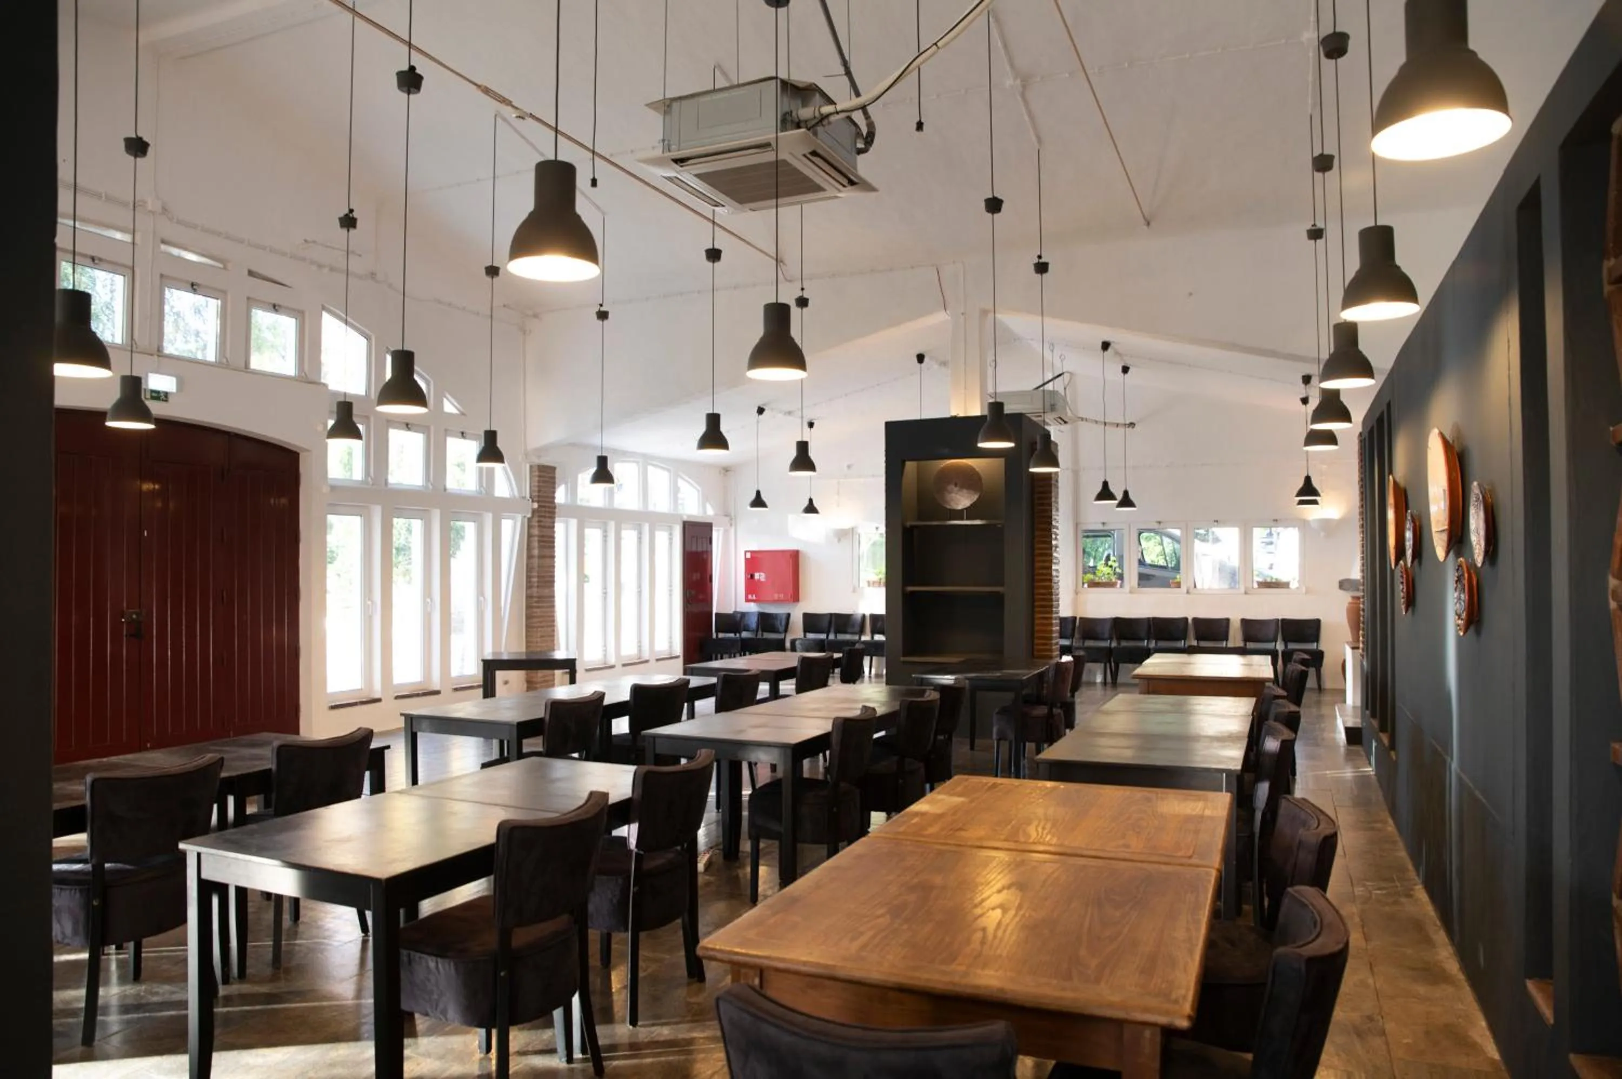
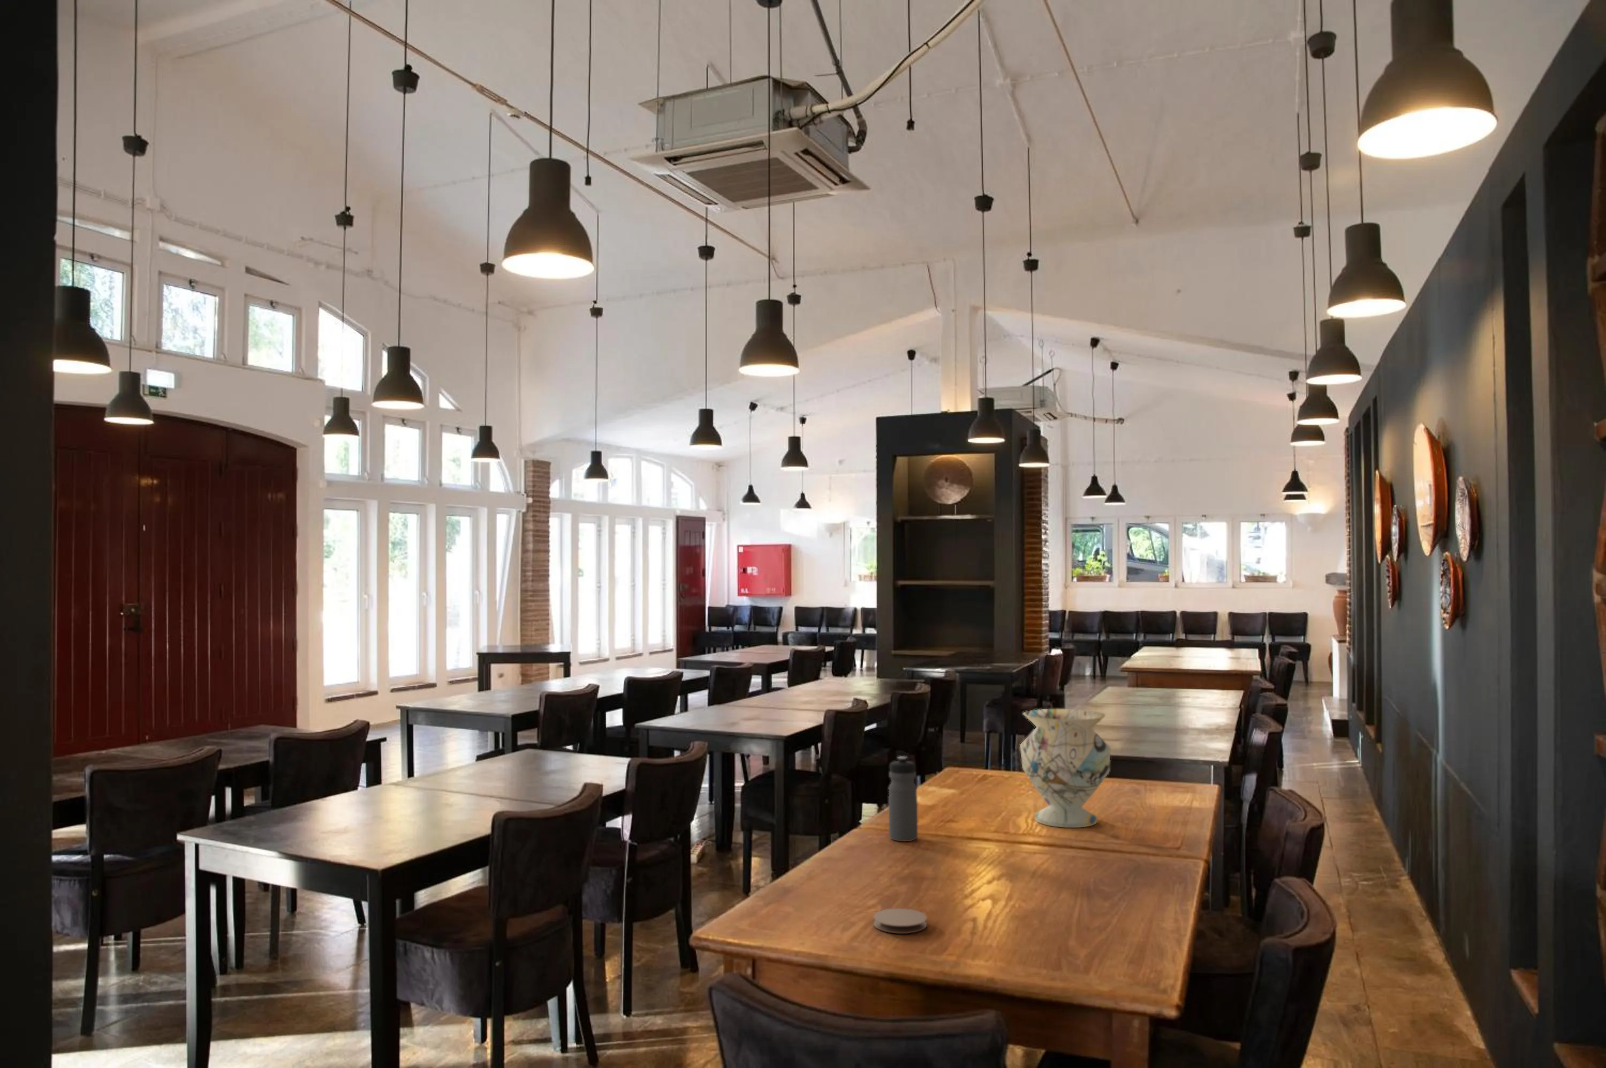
+ coaster [873,908,928,935]
+ decorative vase [1019,708,1111,828]
+ water bottle [887,756,918,842]
